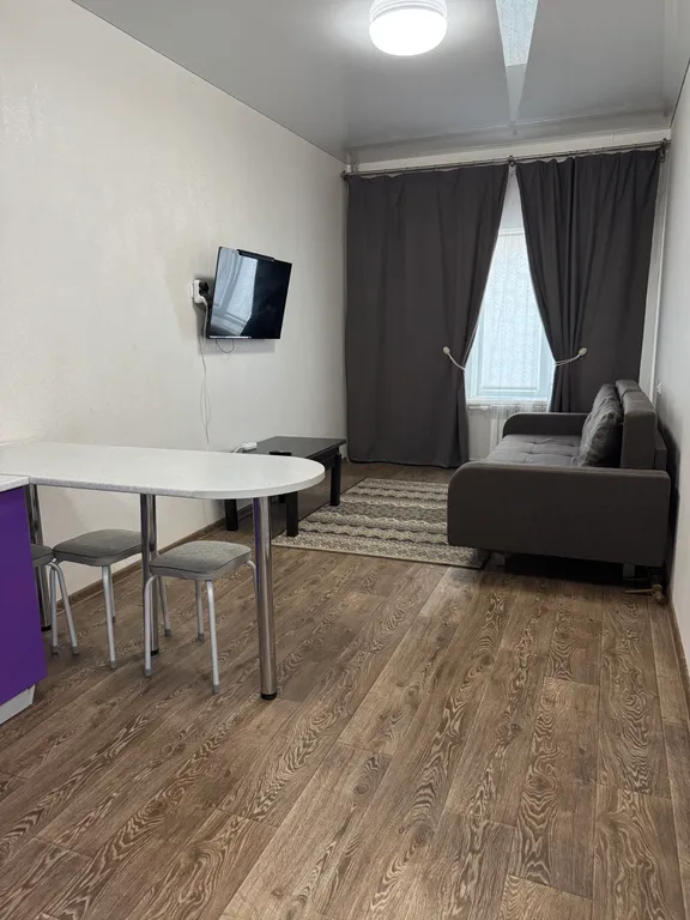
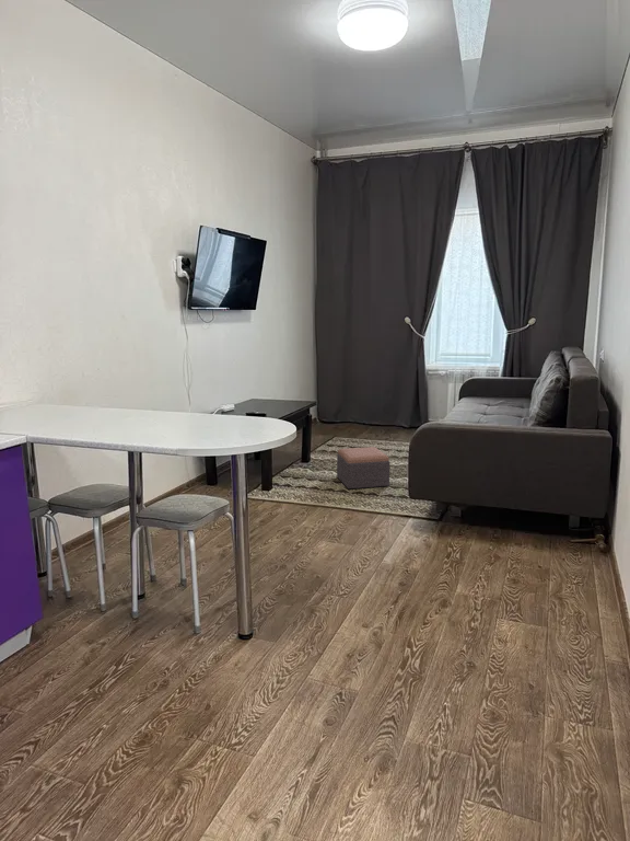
+ footstool [336,446,390,489]
